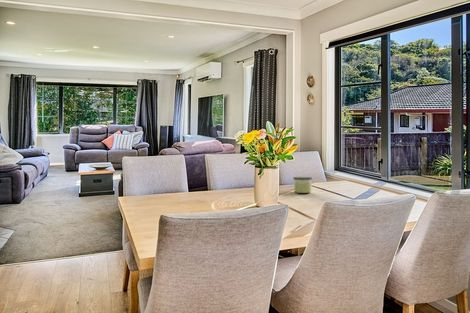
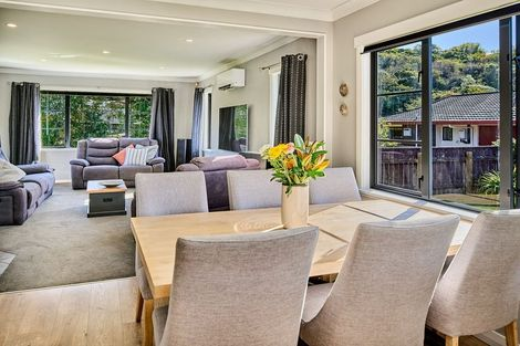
- candle [292,176,313,194]
